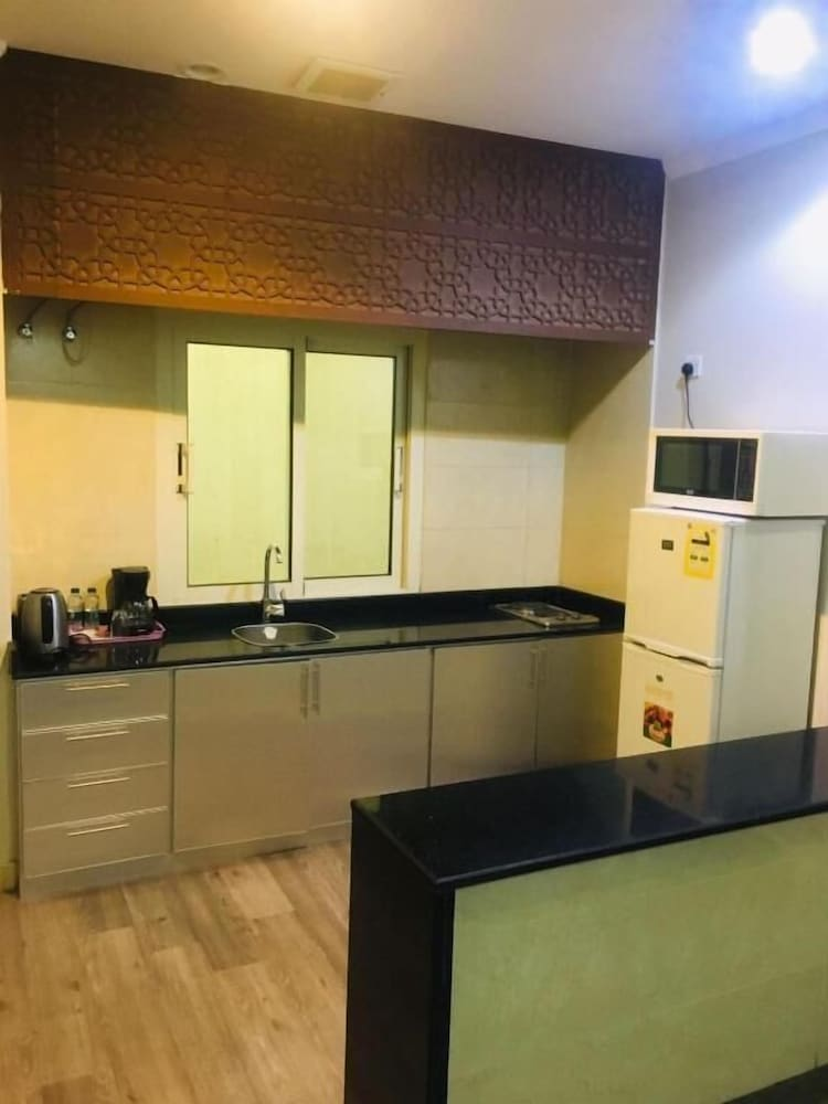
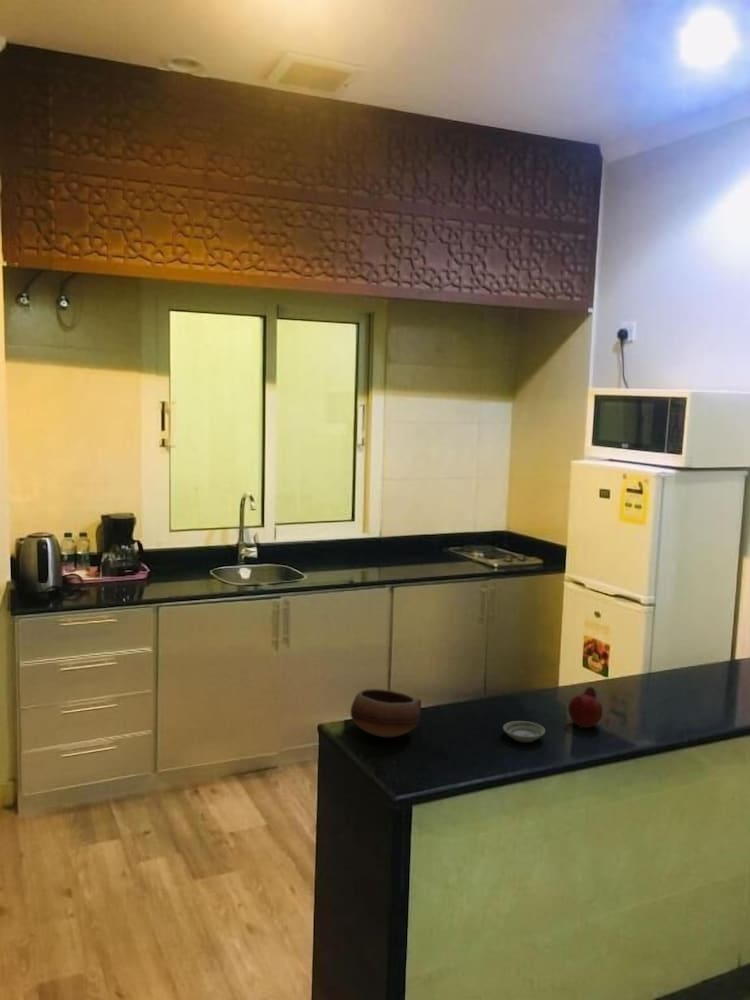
+ fruit [567,686,604,729]
+ saucer [502,720,546,743]
+ bowl [349,688,422,738]
